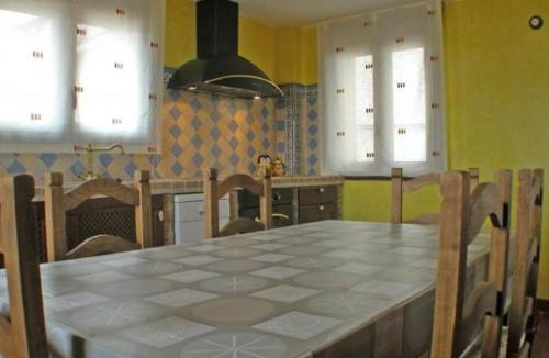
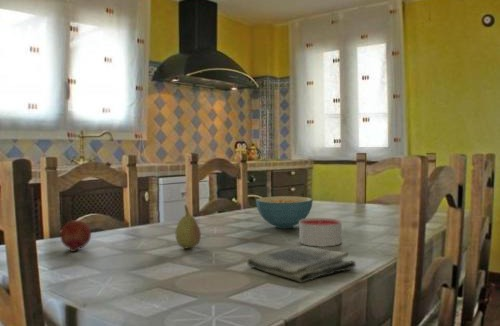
+ fruit [59,219,92,253]
+ candle [298,217,343,248]
+ dish towel [246,245,357,284]
+ fruit [175,204,202,249]
+ cereal bowl [255,195,314,229]
